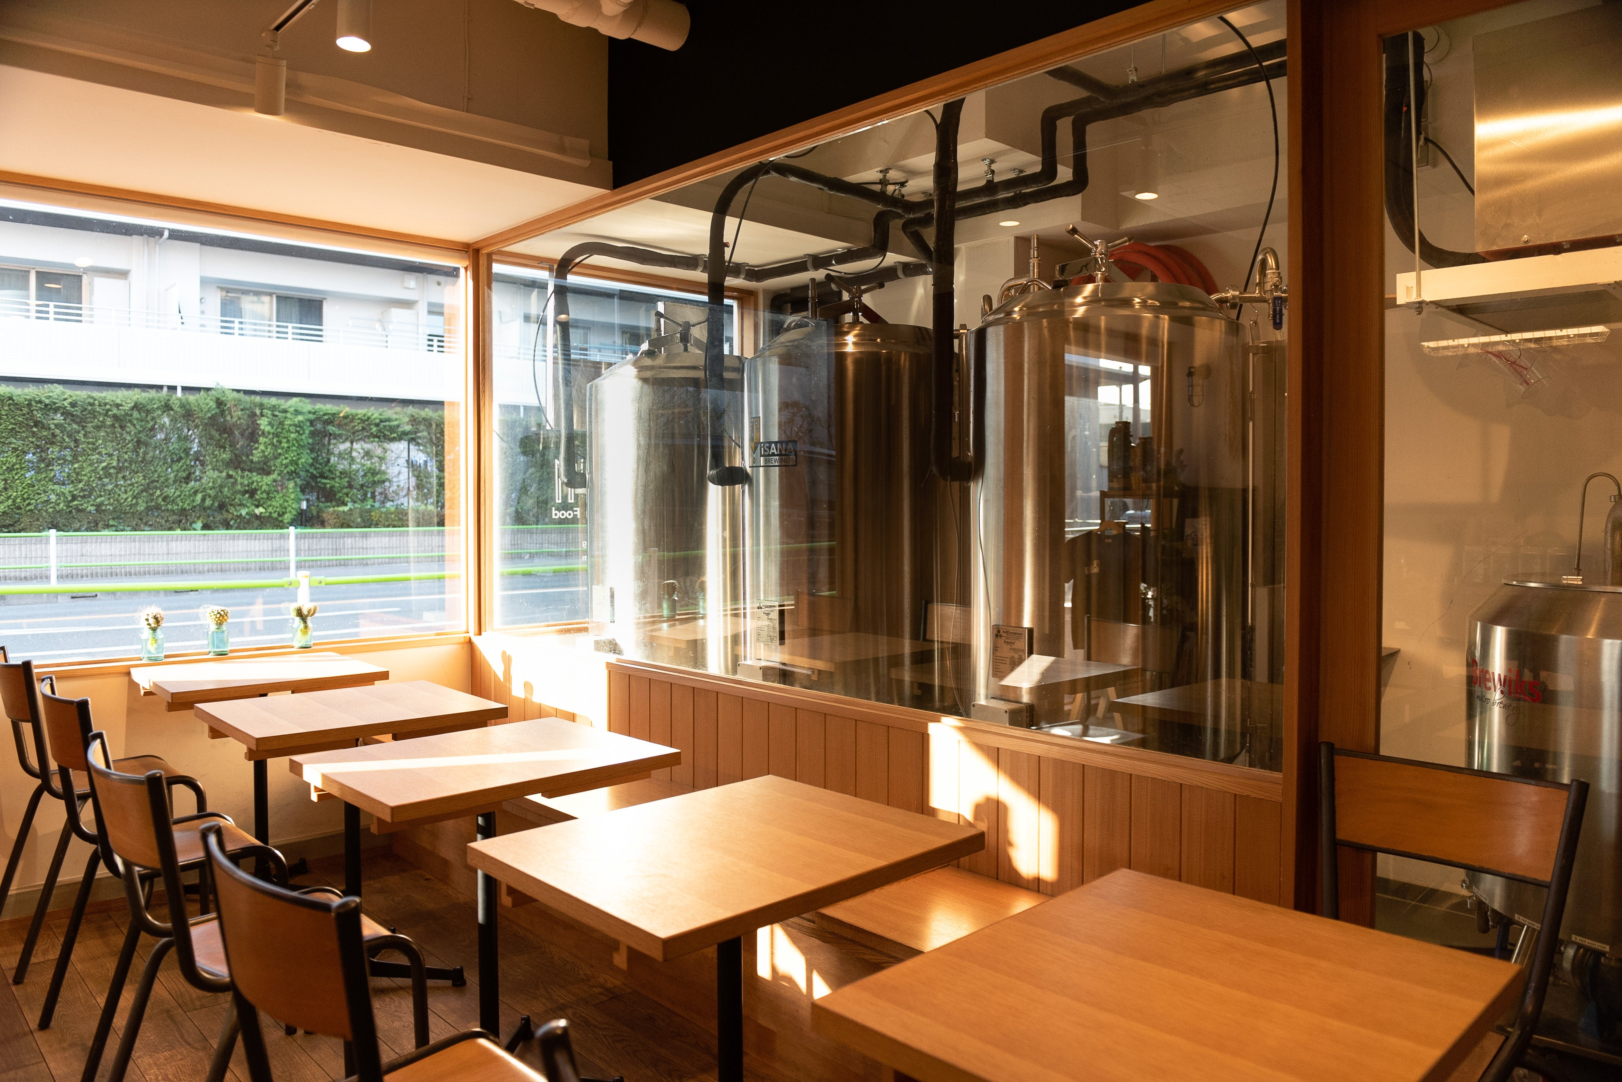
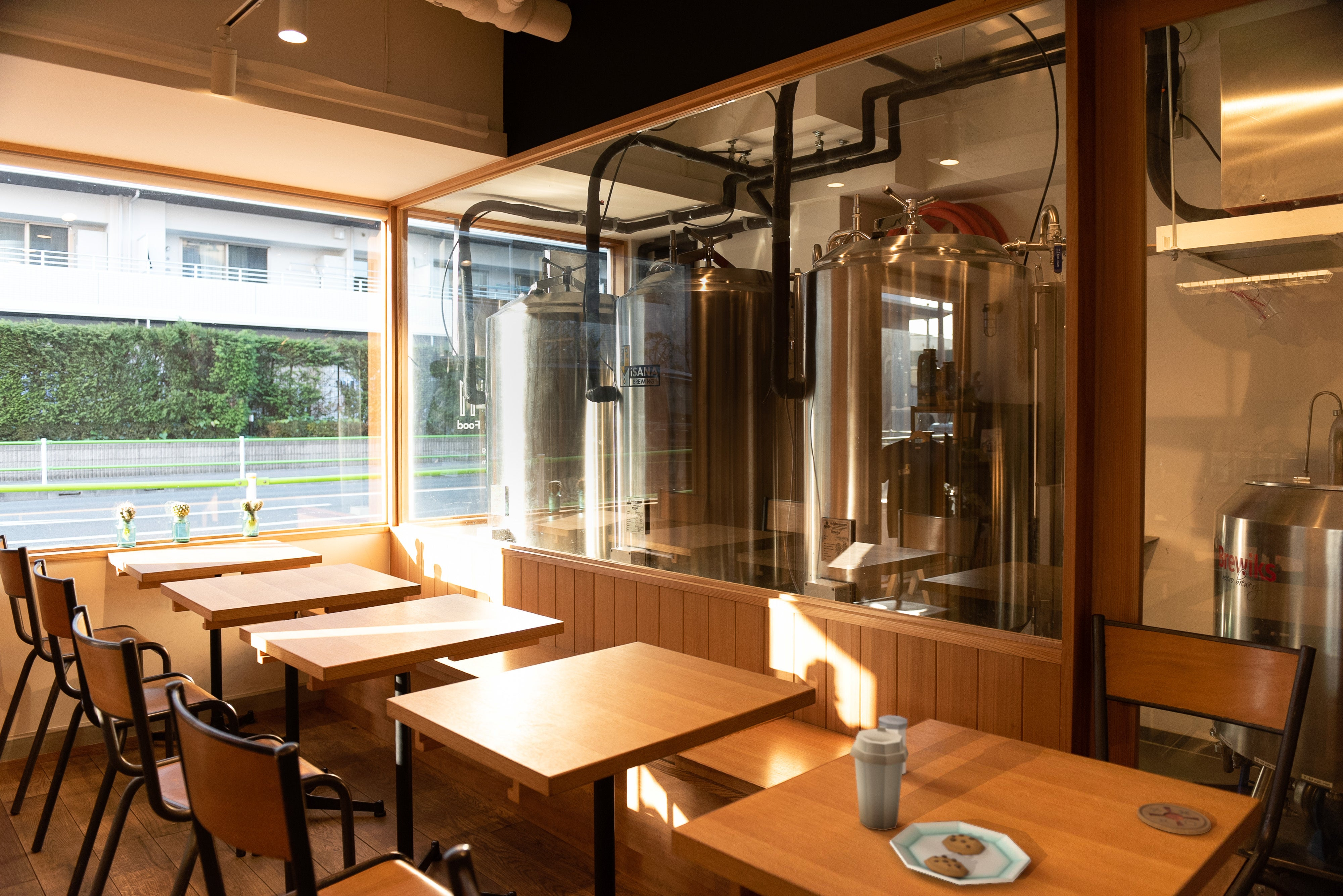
+ salt shaker [878,715,908,775]
+ coaster [1137,803,1212,835]
+ plate [849,726,1032,885]
